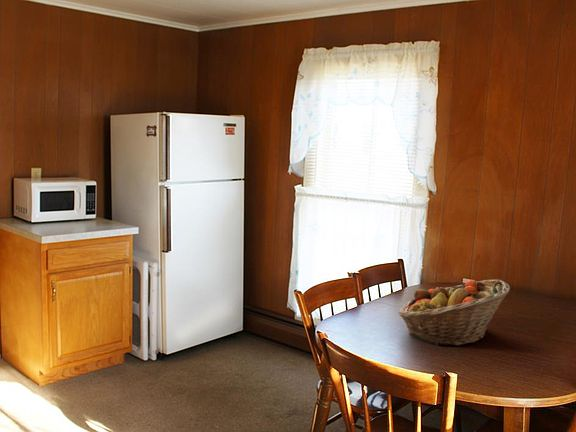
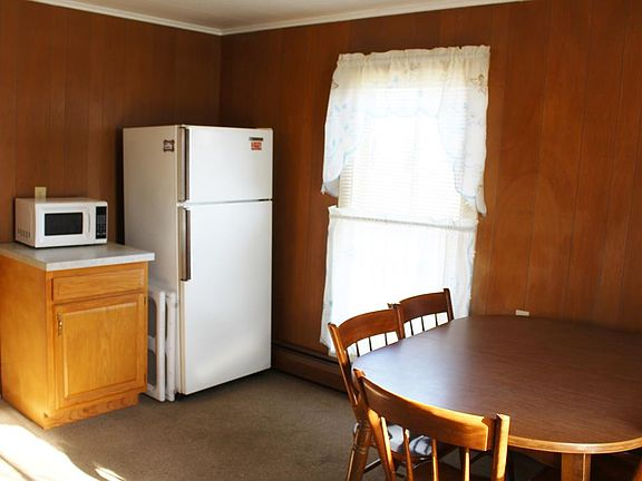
- fruit basket [397,279,511,346]
